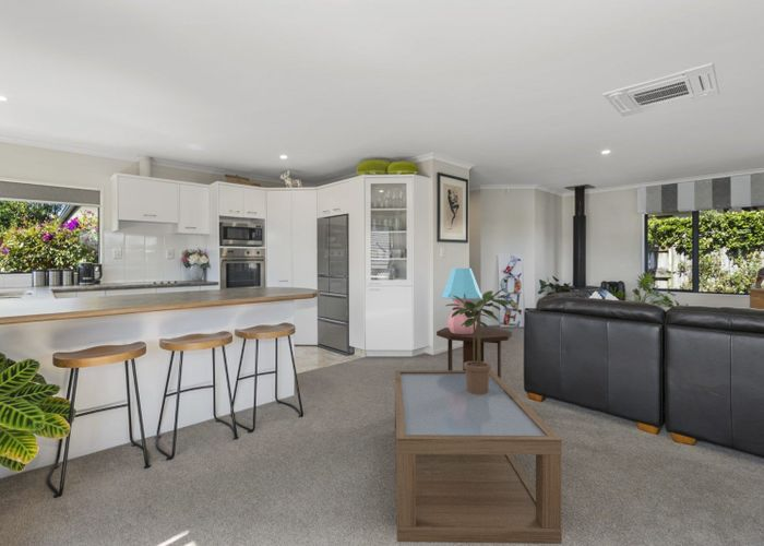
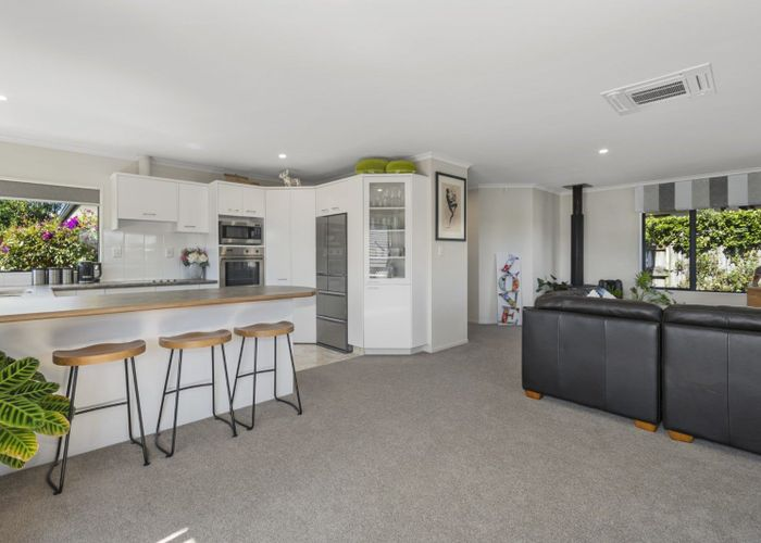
- coffee table [394,369,563,545]
- table lamp [440,268,482,334]
- side table [435,327,513,380]
- potted plant [445,286,514,394]
